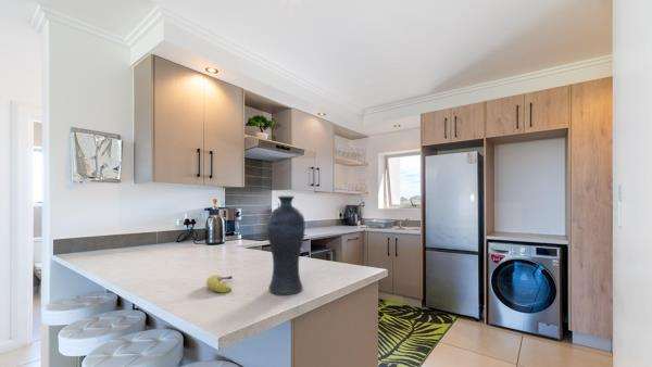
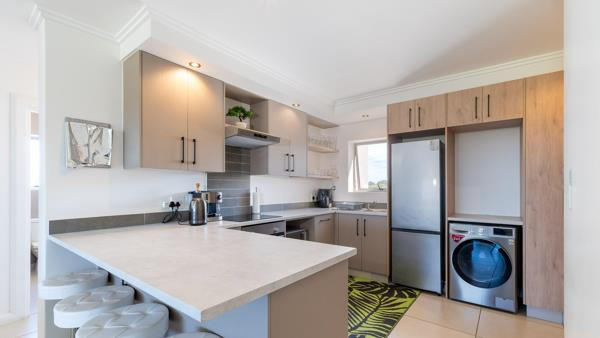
- vase [266,195,306,296]
- fruit [205,274,234,294]
